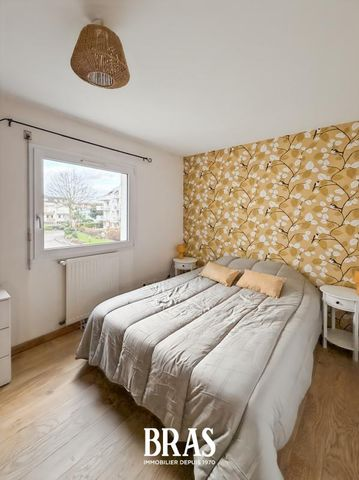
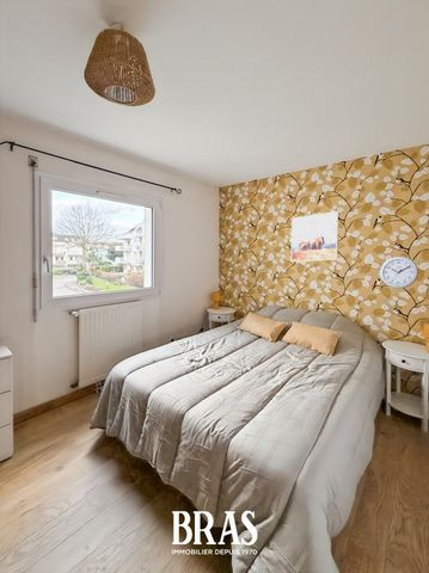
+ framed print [290,210,339,263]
+ wall clock [379,255,419,290]
